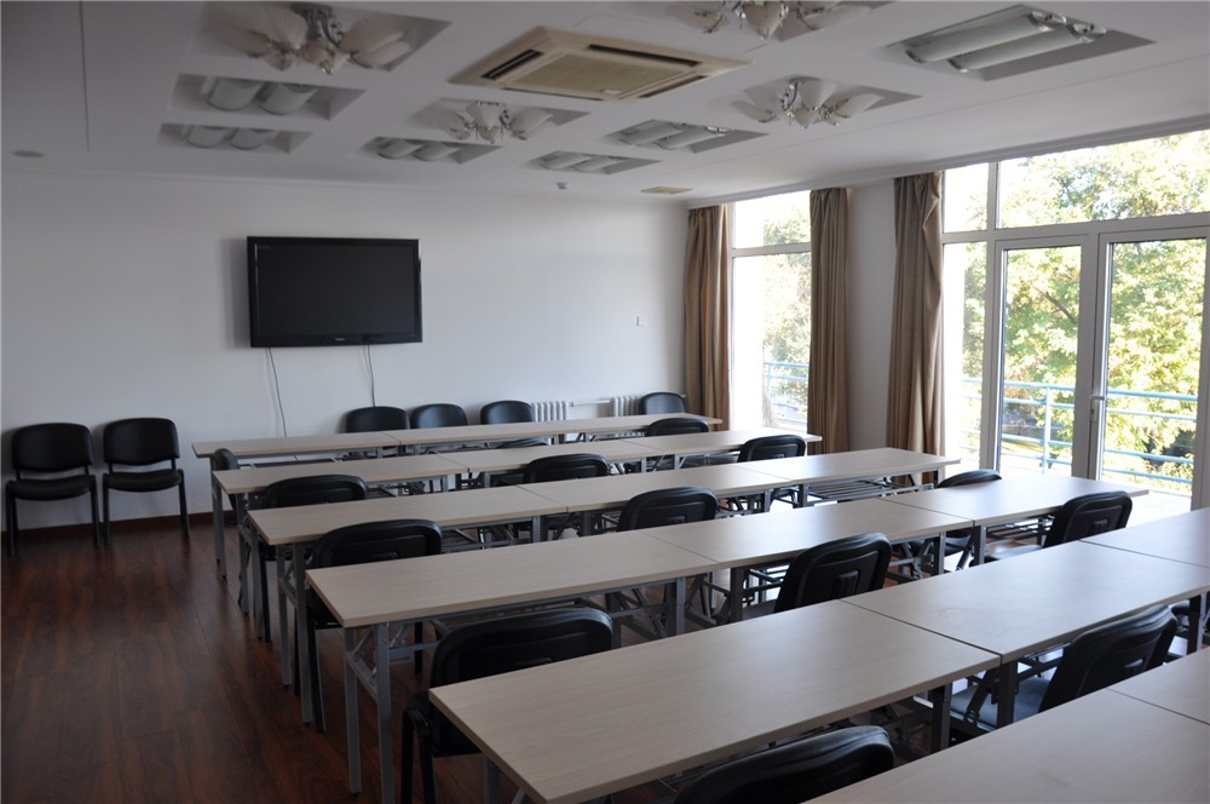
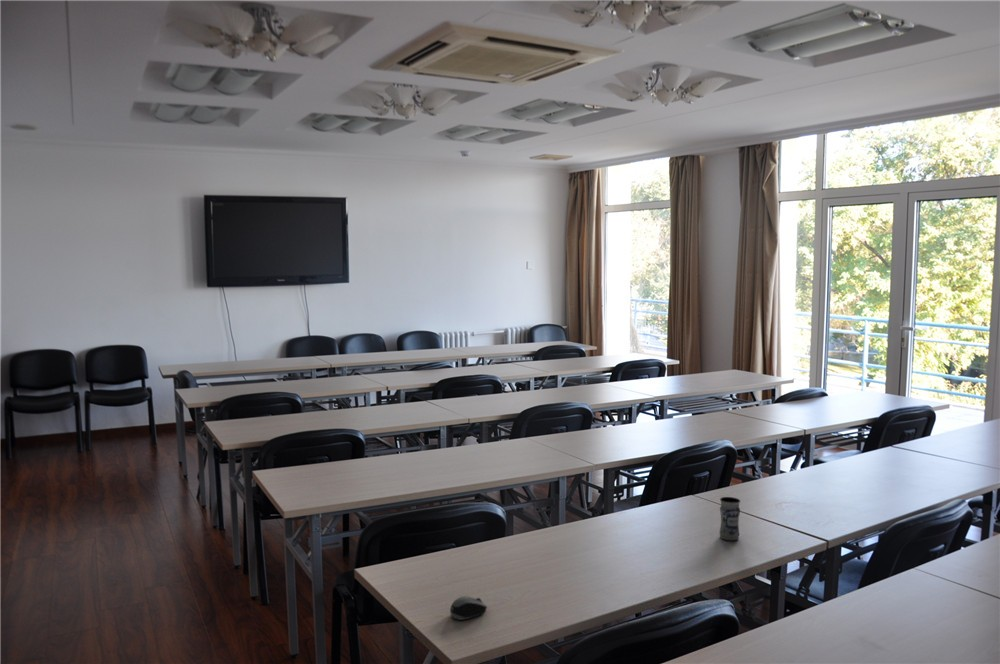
+ computer mouse [449,595,488,621]
+ jar [718,496,741,541]
